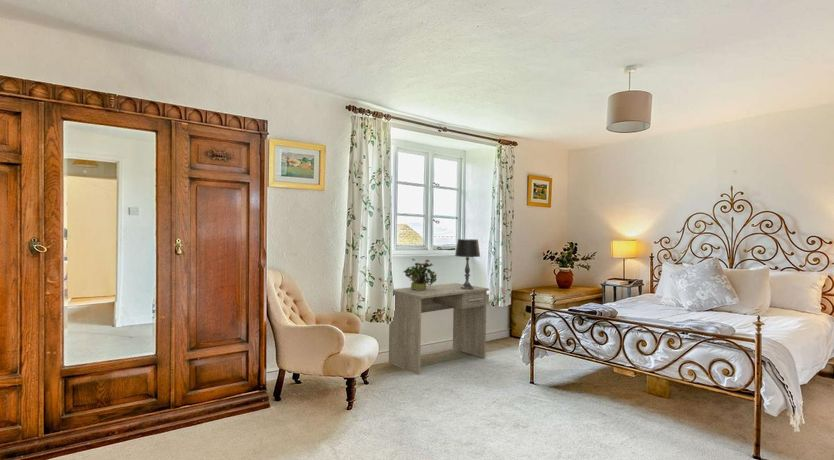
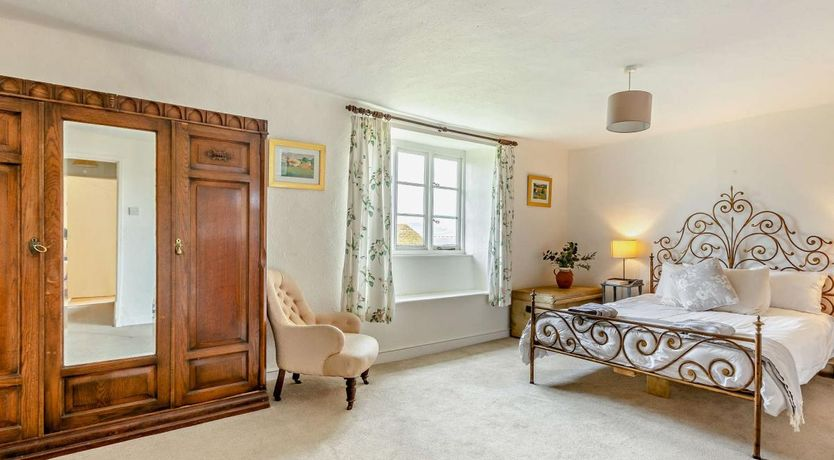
- desk [388,282,490,376]
- table lamp [454,238,481,290]
- potted plant [402,257,438,290]
